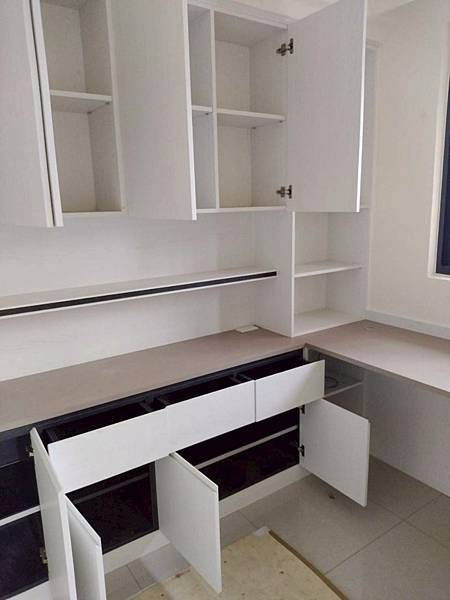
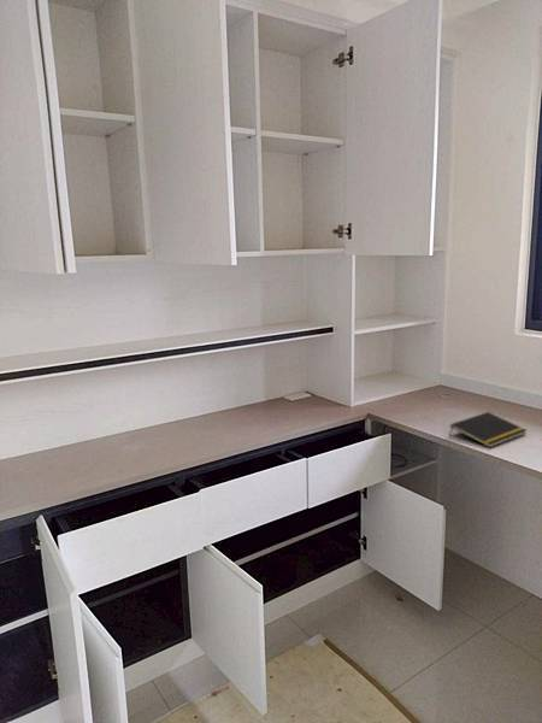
+ notepad [448,411,528,448]
